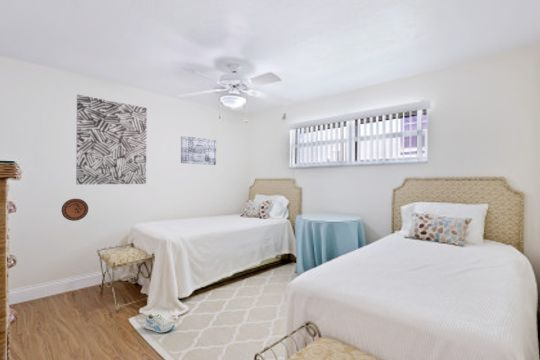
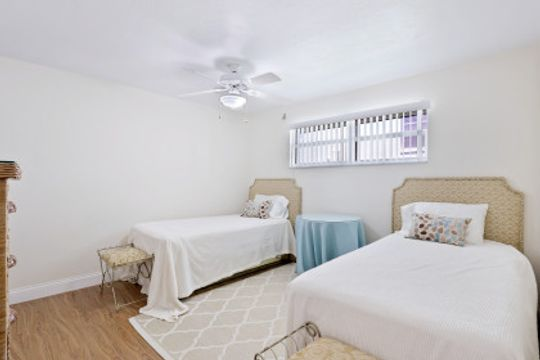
- sneaker [144,312,176,334]
- wall art [180,135,217,166]
- wall art [75,94,148,185]
- decorative plate [60,198,89,222]
